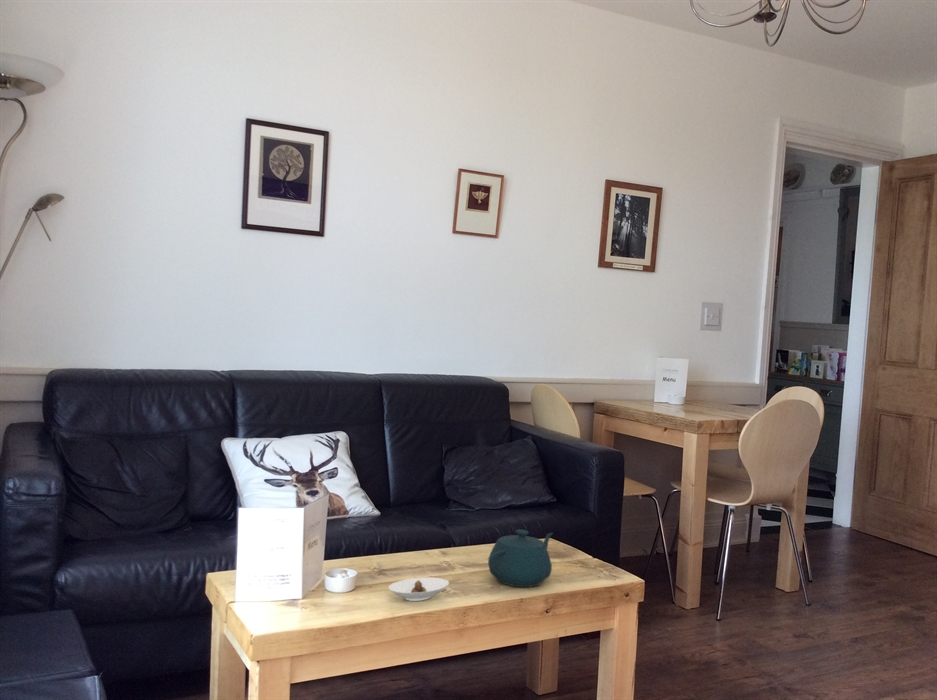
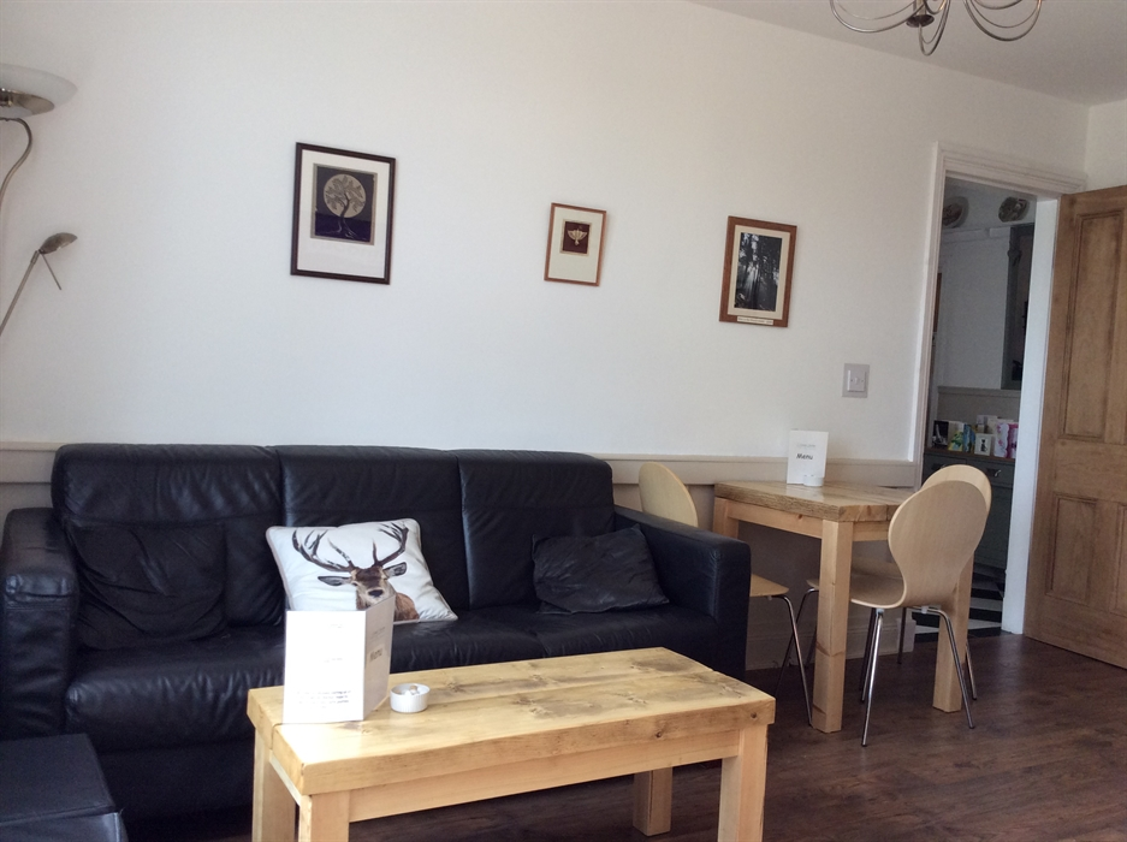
- teapot [487,529,554,588]
- saucer [388,576,450,602]
